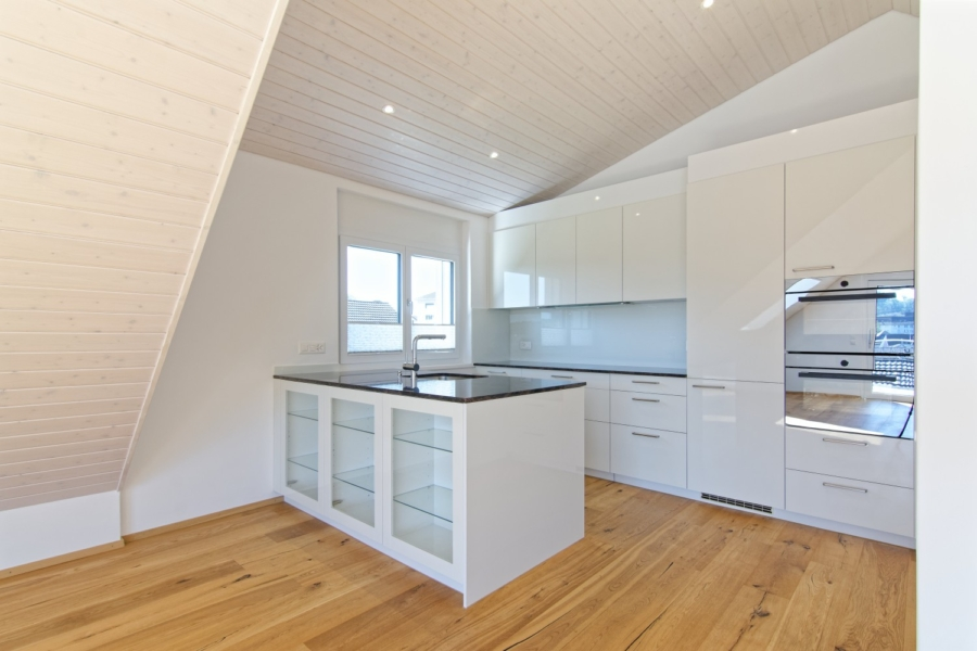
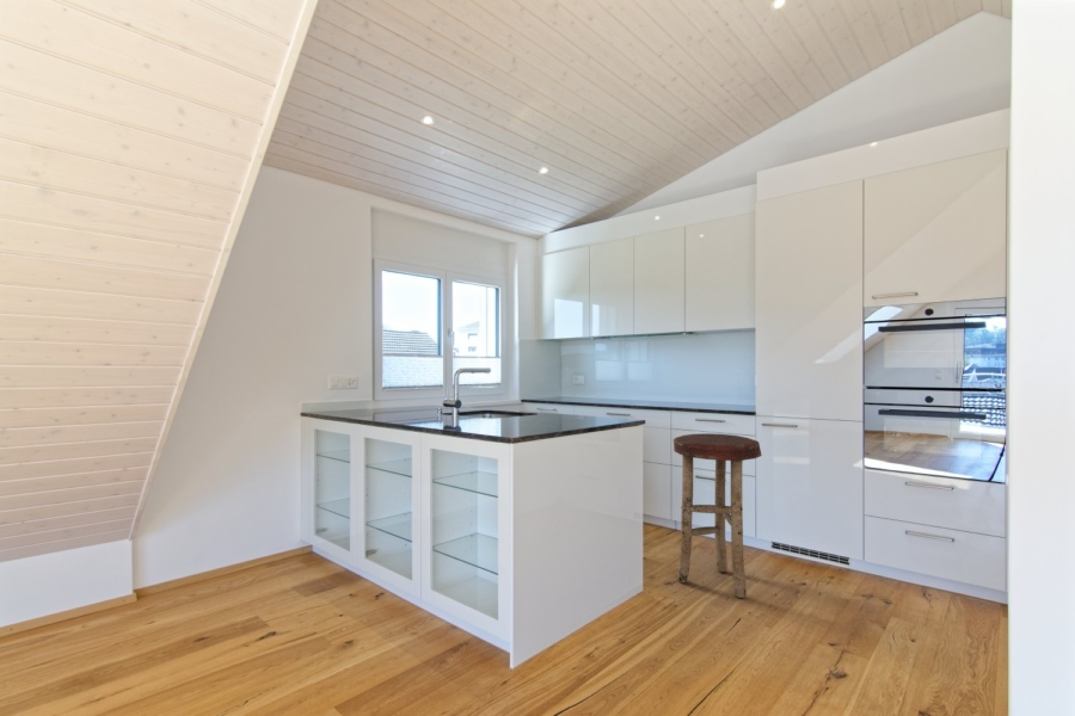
+ stool [672,432,762,599]
